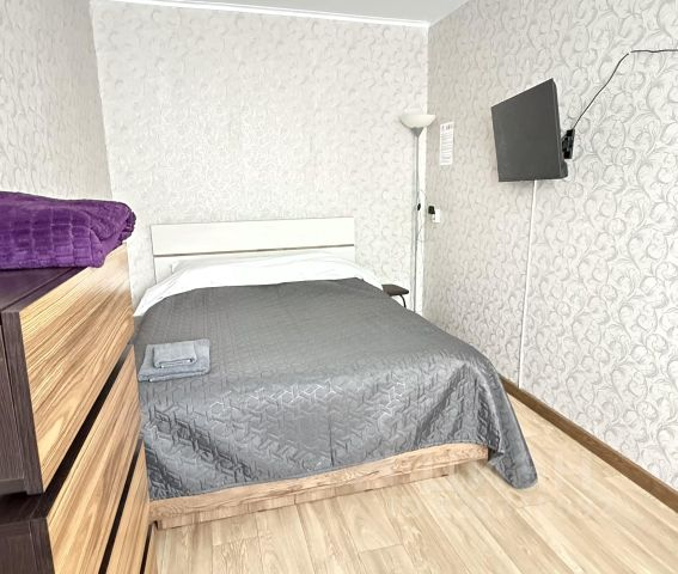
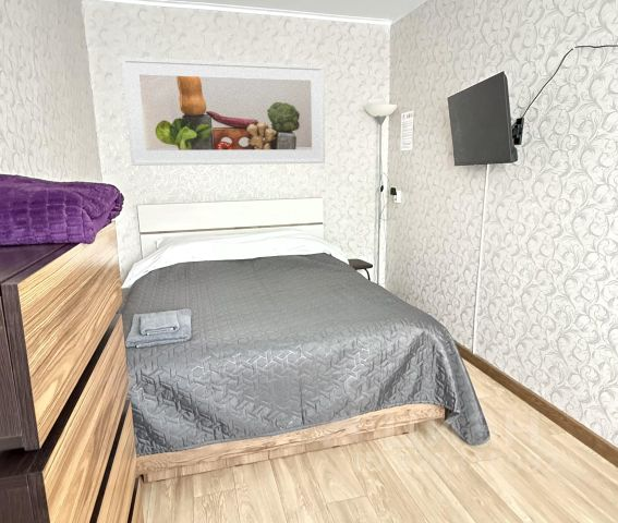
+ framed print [120,57,326,167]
